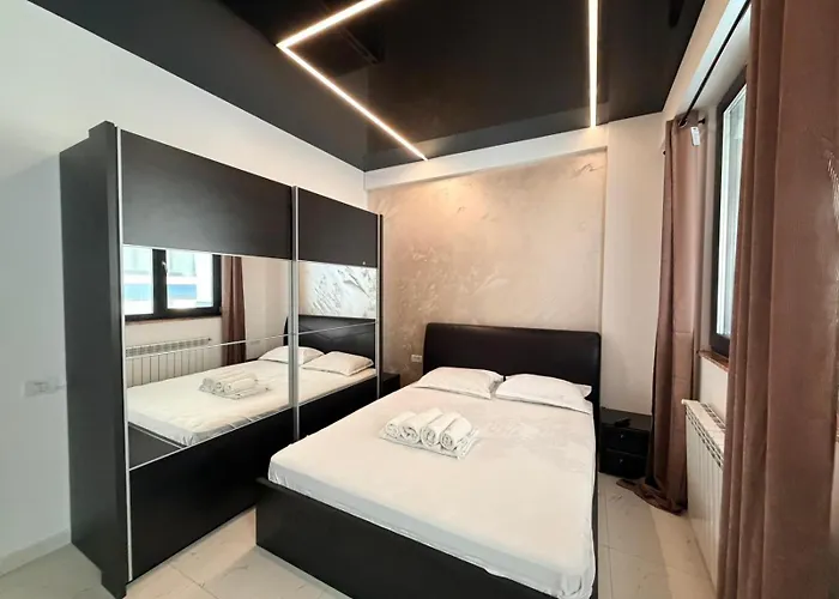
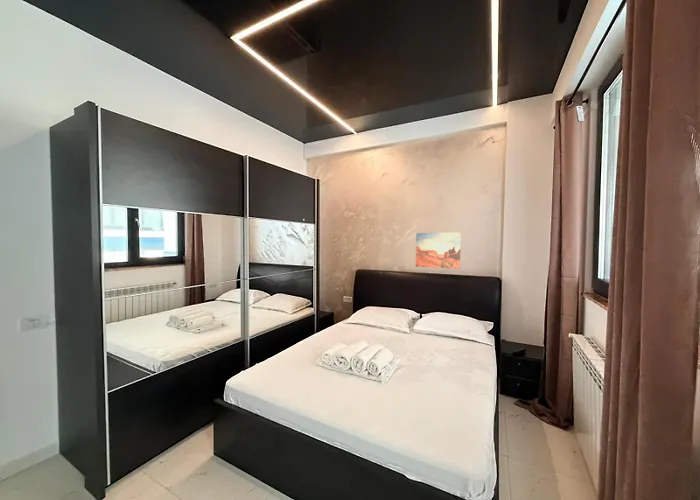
+ wall art [415,232,462,270]
